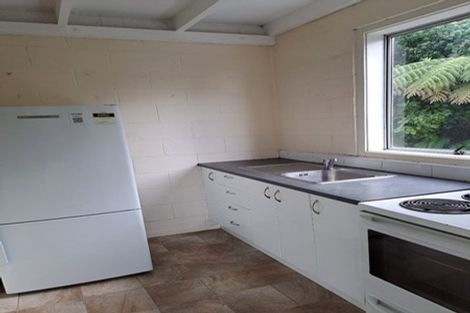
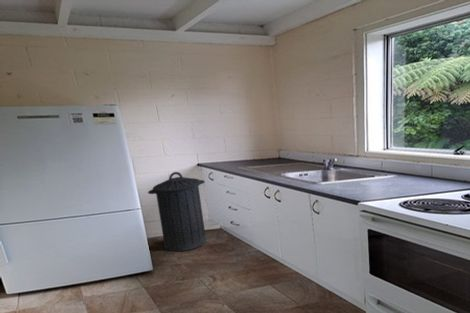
+ trash can [147,171,208,252]
